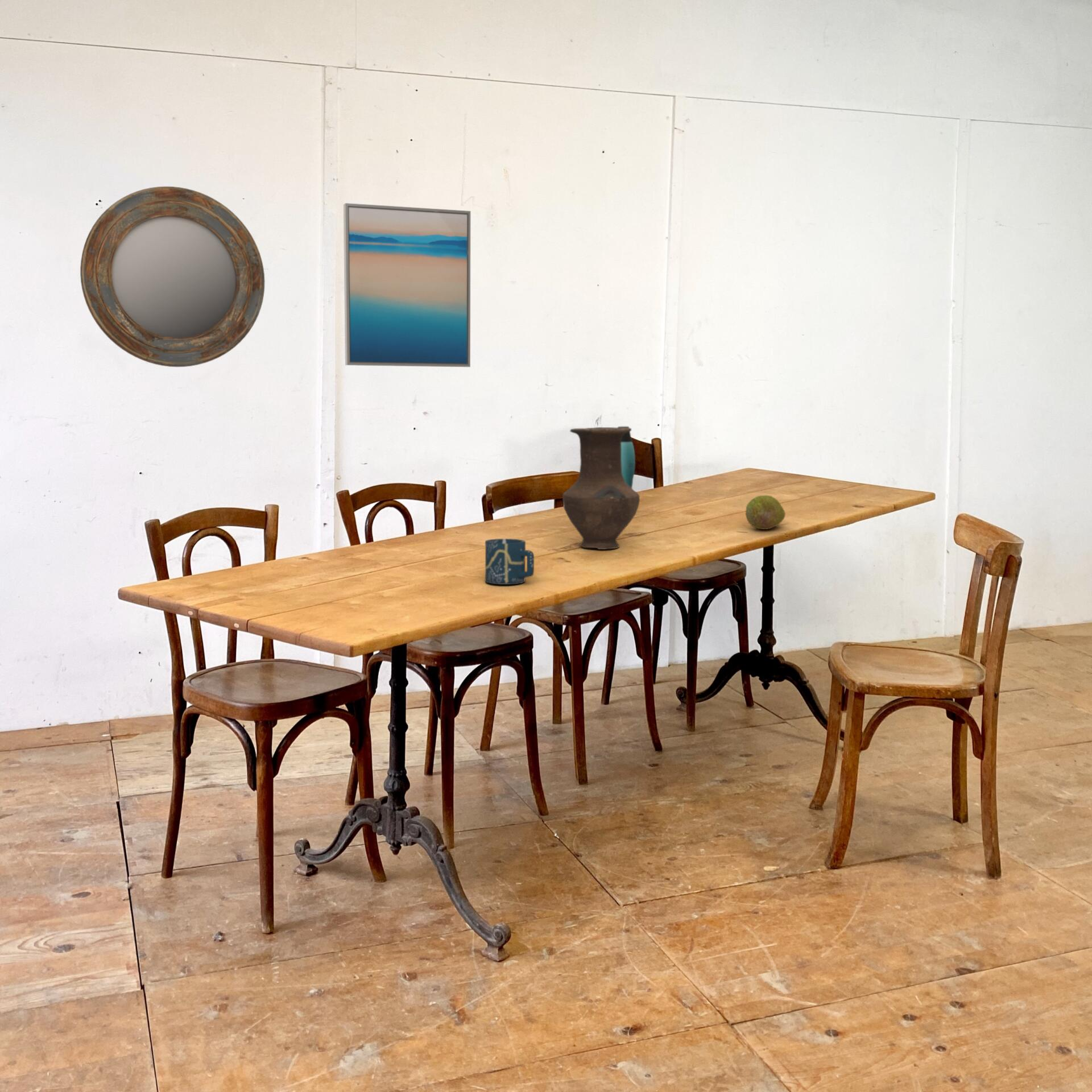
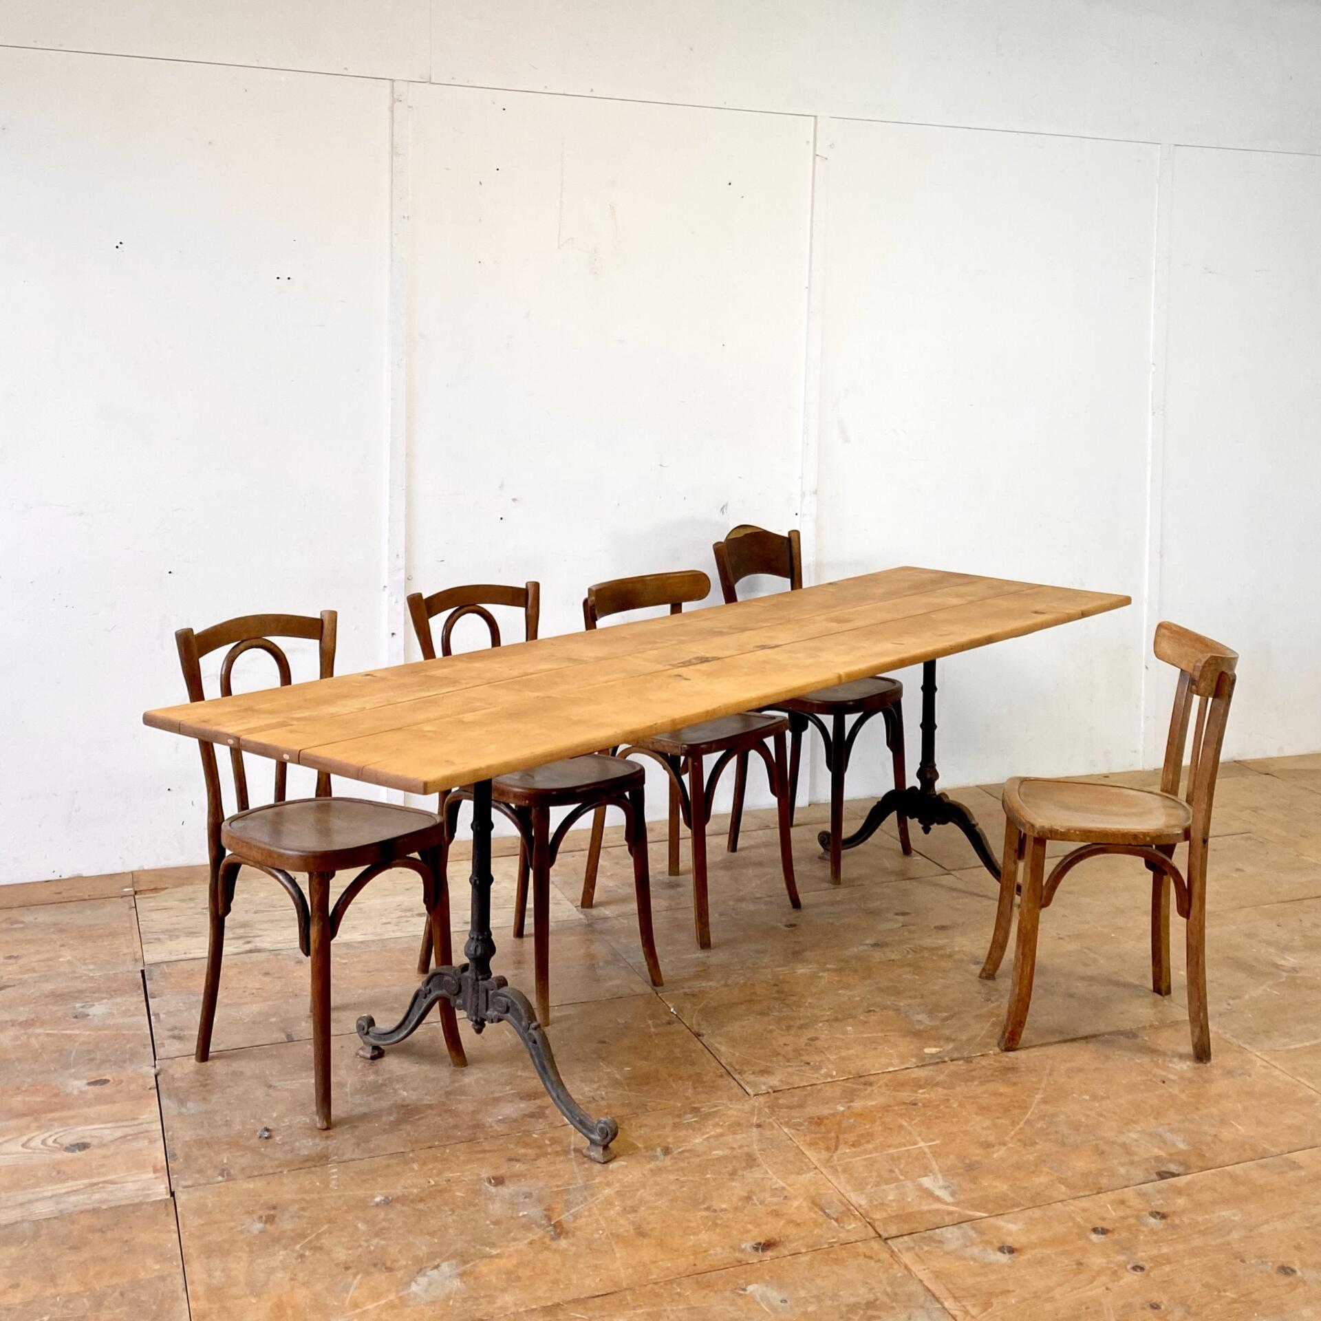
- vase [562,427,640,550]
- fruit [745,495,786,530]
- bottle [617,426,636,488]
- home mirror [80,186,266,367]
- cup [485,538,535,585]
- wall art [343,202,471,367]
